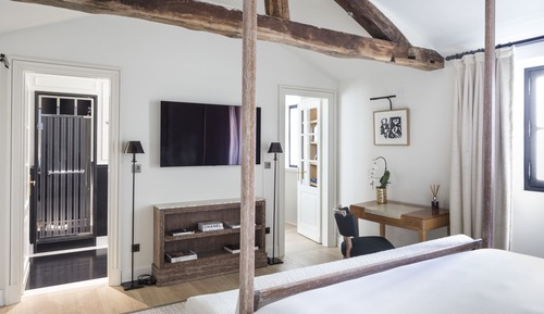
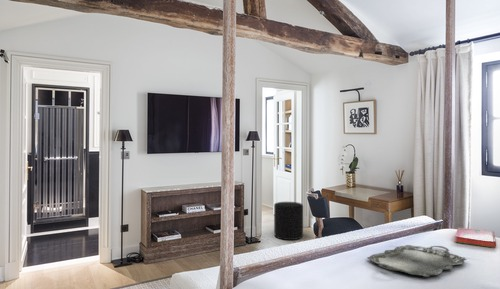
+ stool [273,201,304,241]
+ serving tray [366,244,467,278]
+ hardback book [454,227,497,249]
